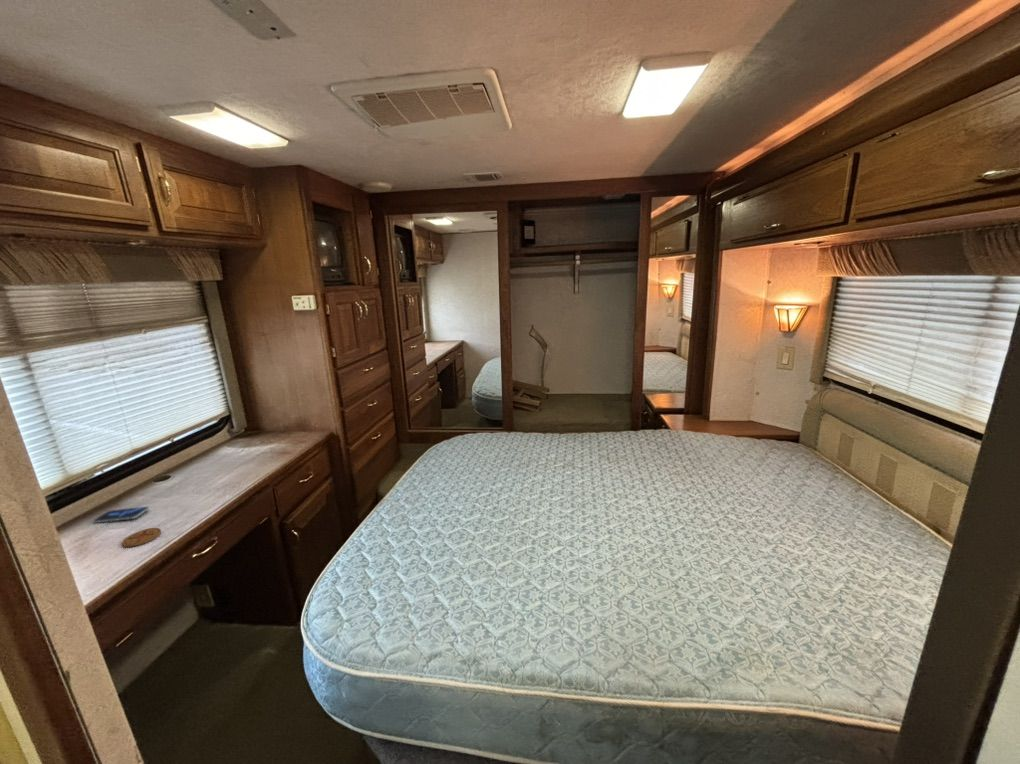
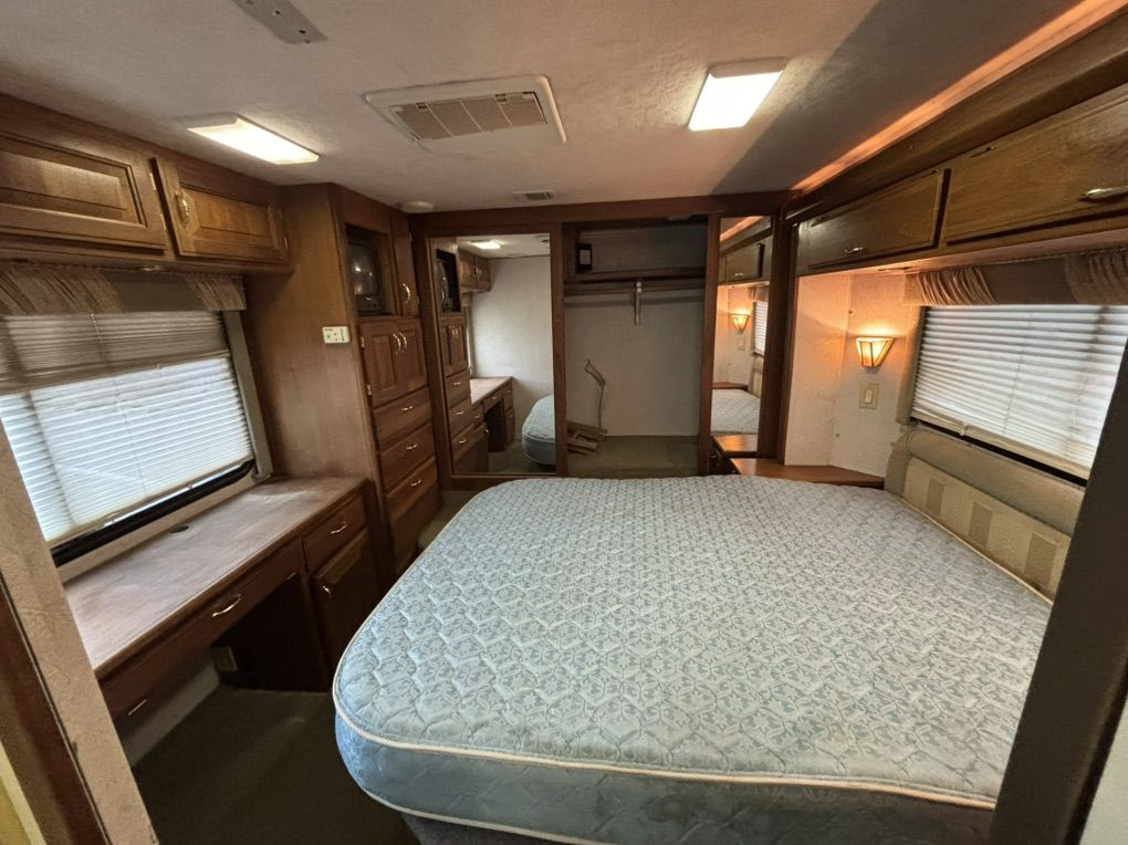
- coaster [121,527,162,548]
- smartphone [92,506,150,524]
